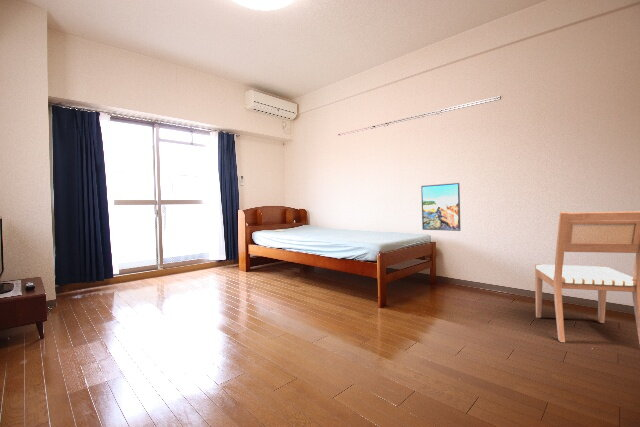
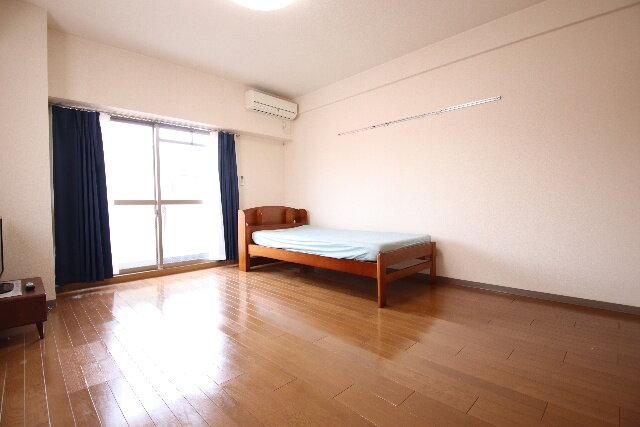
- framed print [420,182,462,232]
- chair [534,210,640,344]
